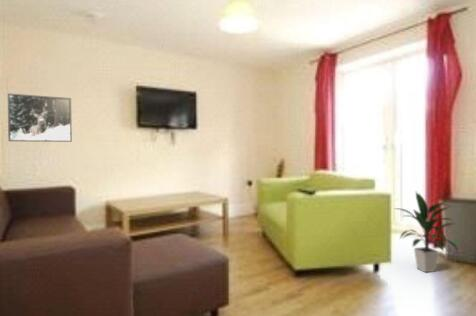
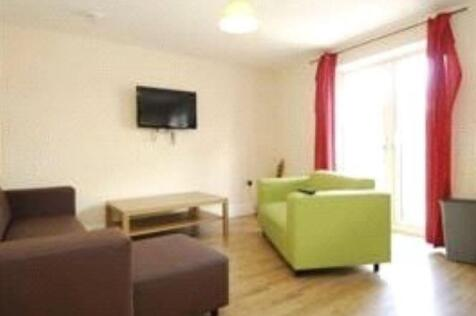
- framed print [7,92,73,143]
- indoor plant [391,191,459,273]
